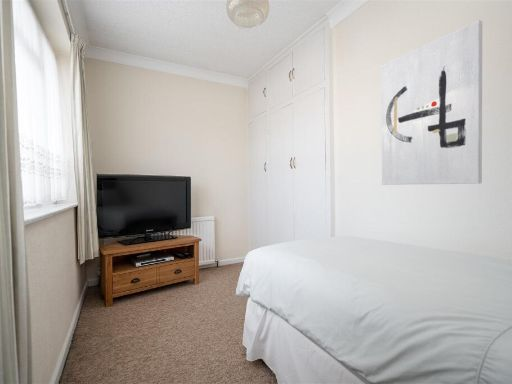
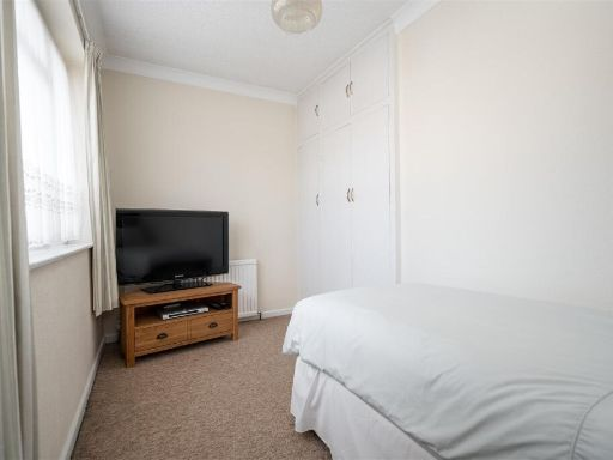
- wall art [380,19,483,186]
